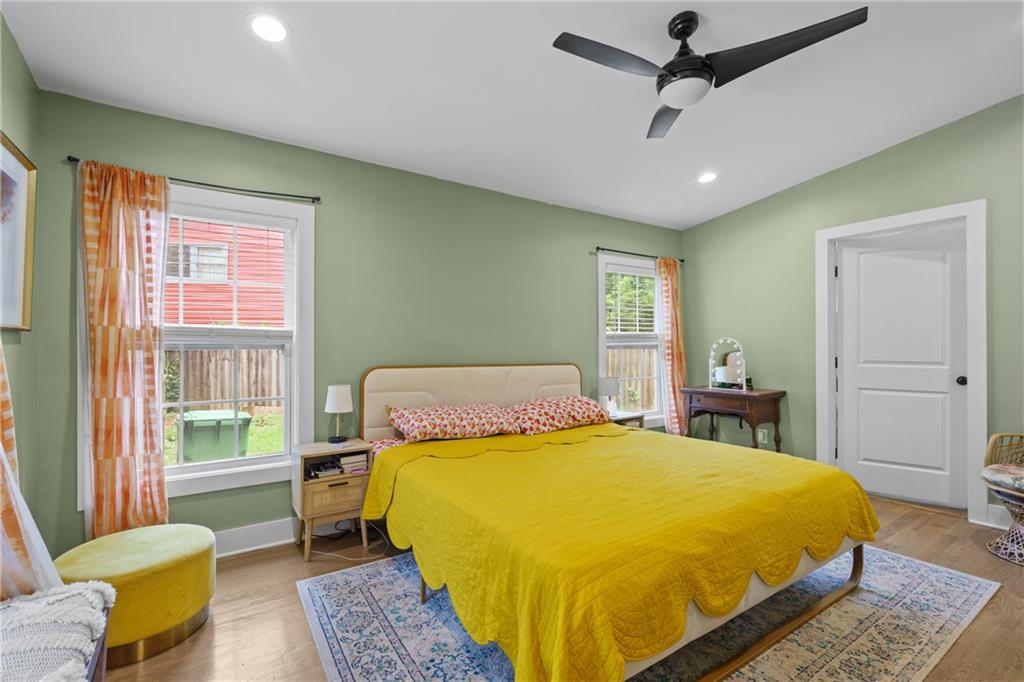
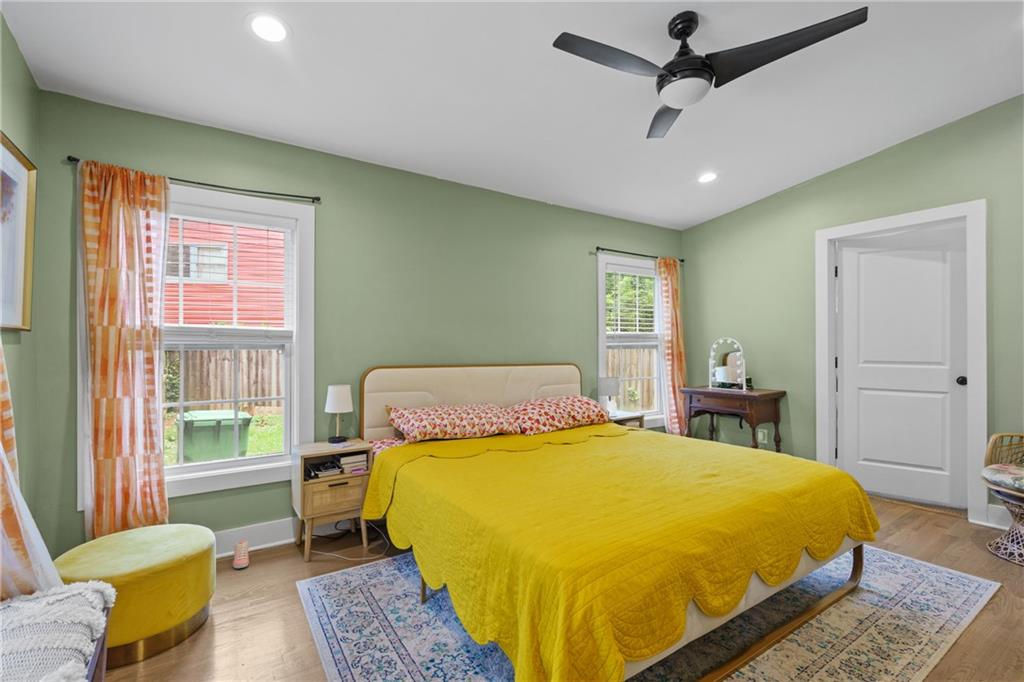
+ sneaker [232,540,250,569]
